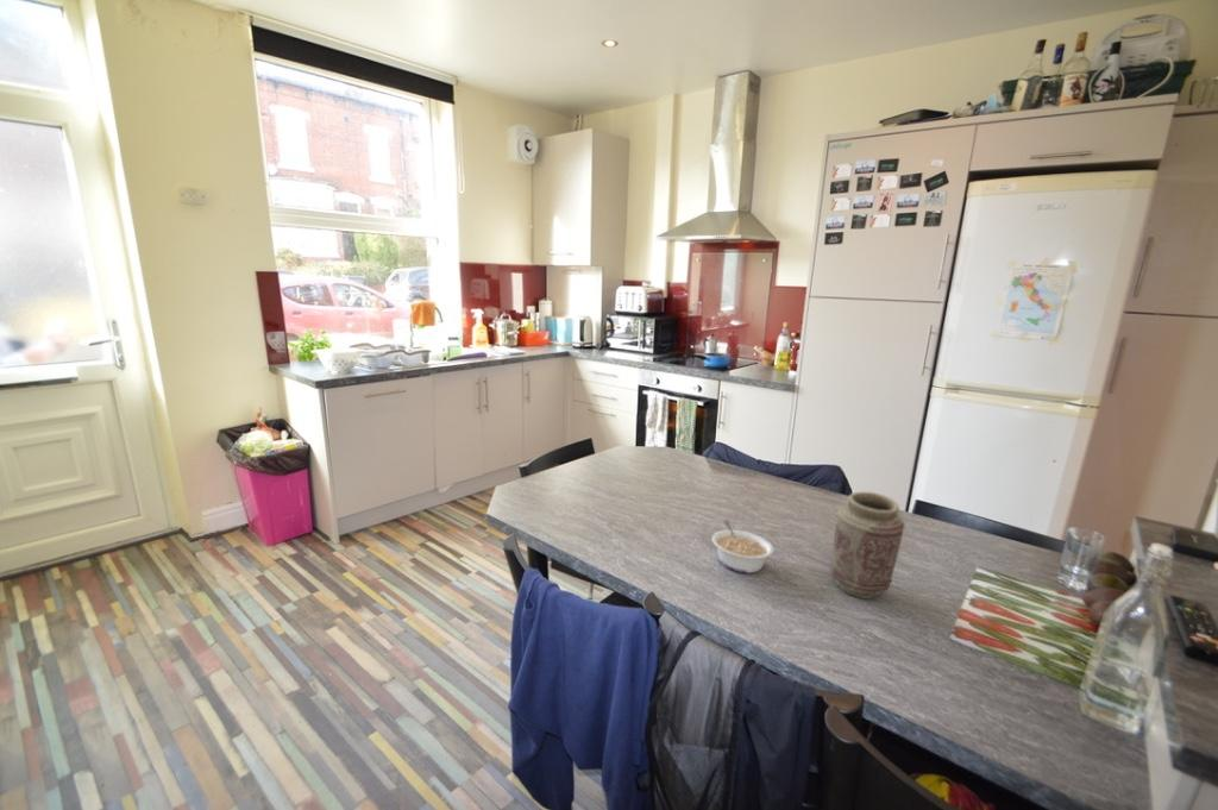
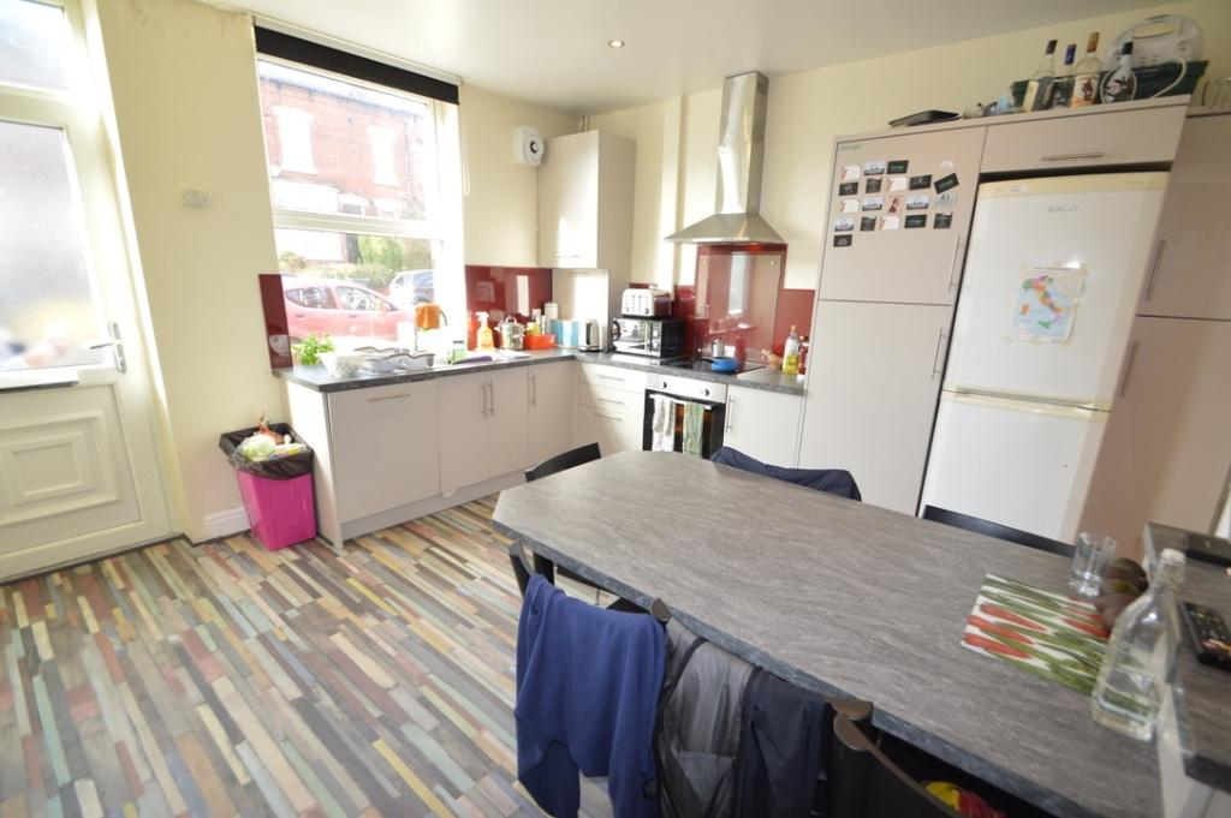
- legume [710,519,776,574]
- vase [829,491,906,599]
